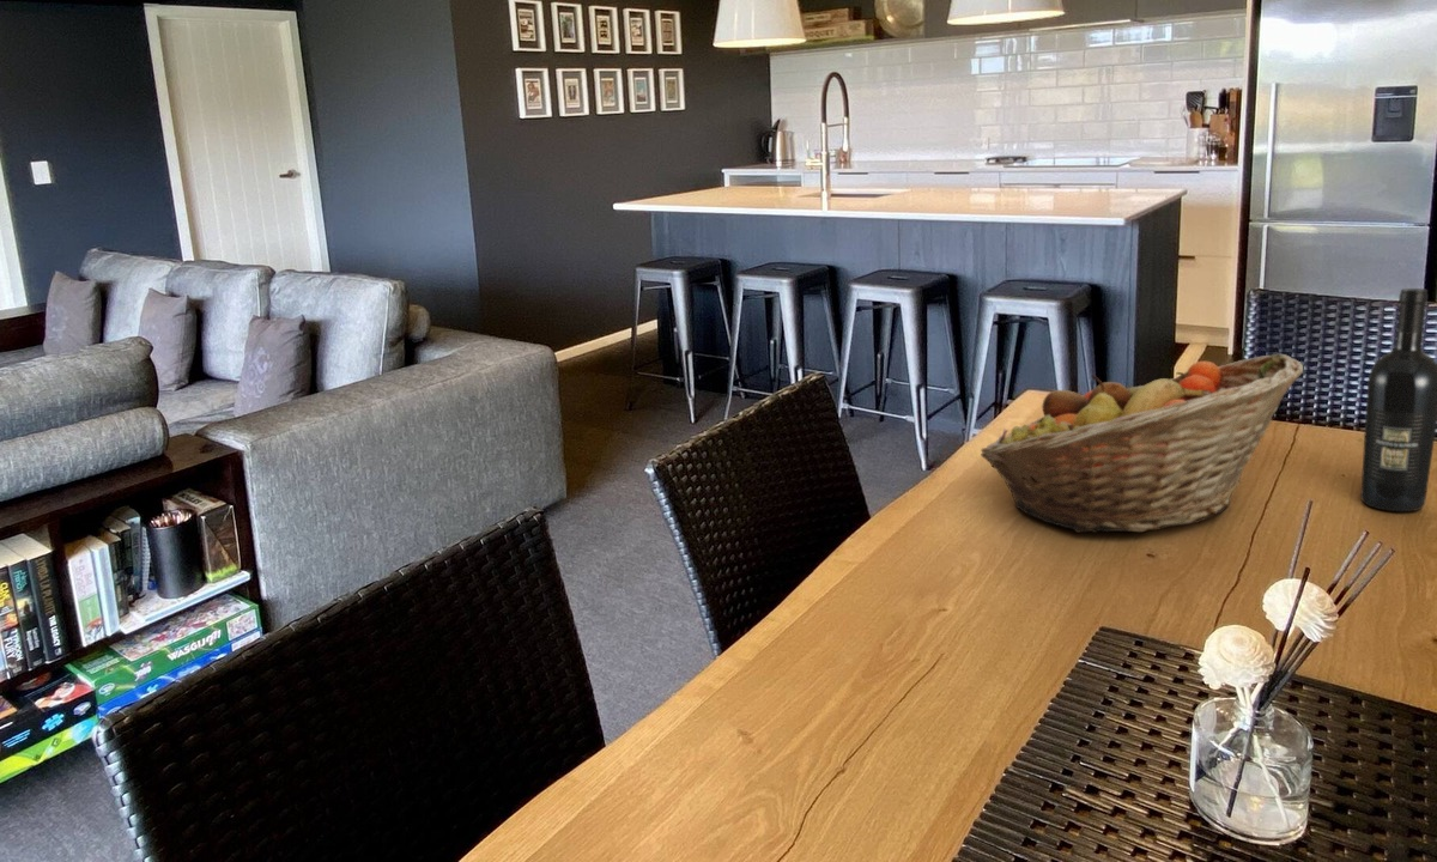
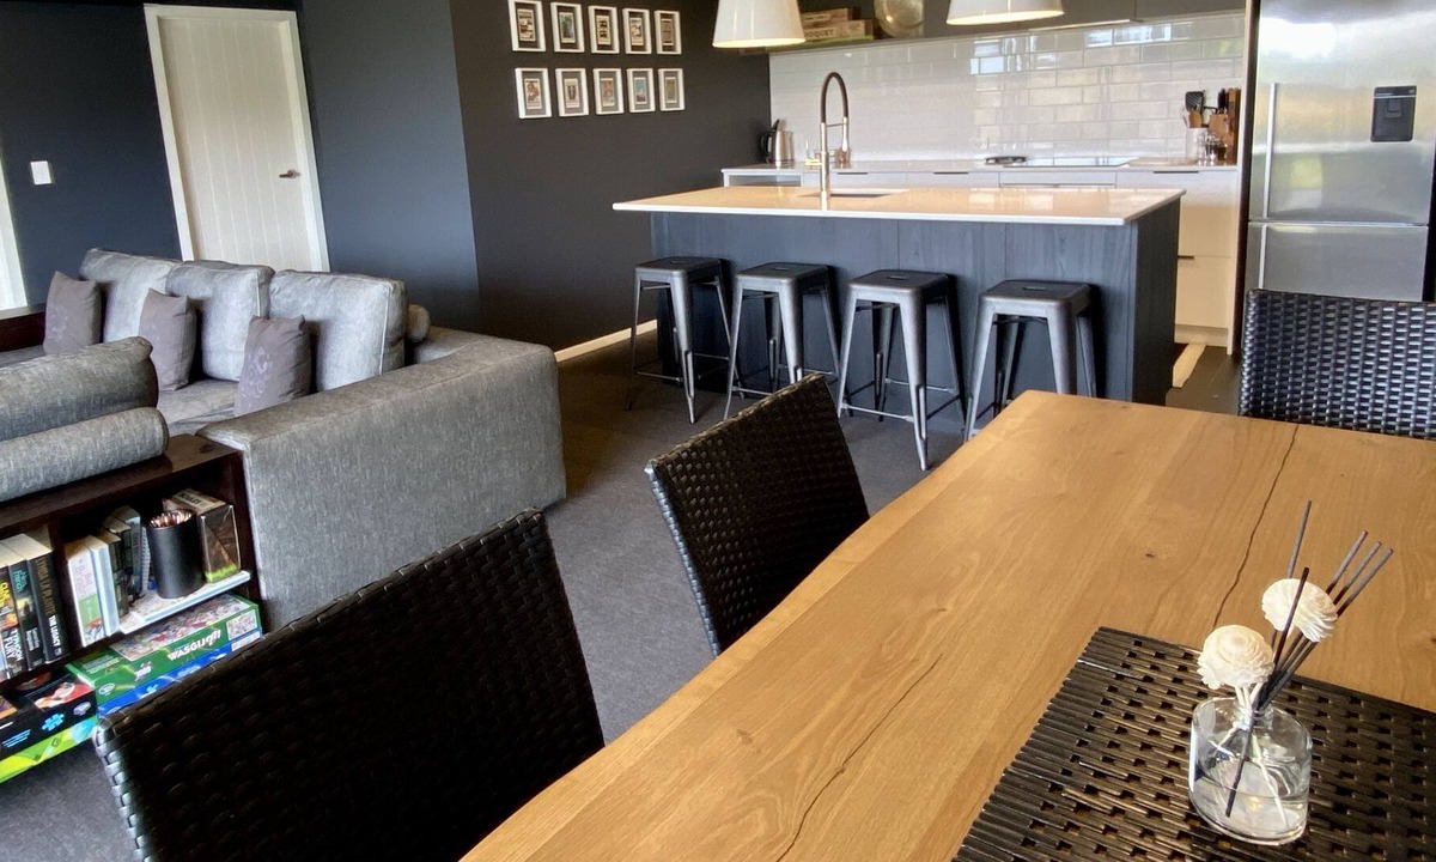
- wine bottle [1359,287,1437,512]
- fruit basket [980,352,1304,534]
